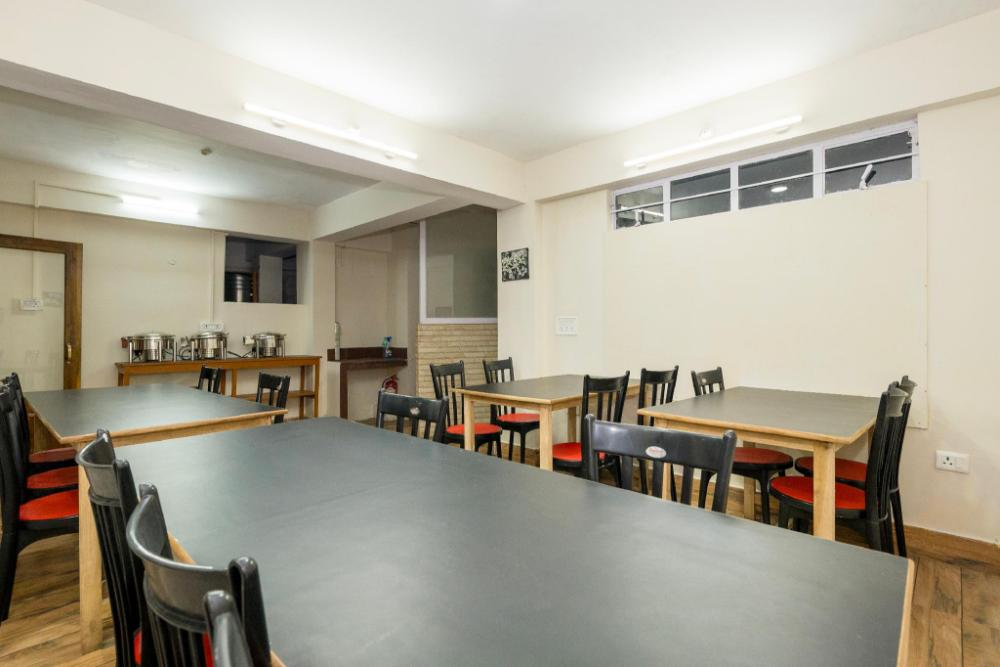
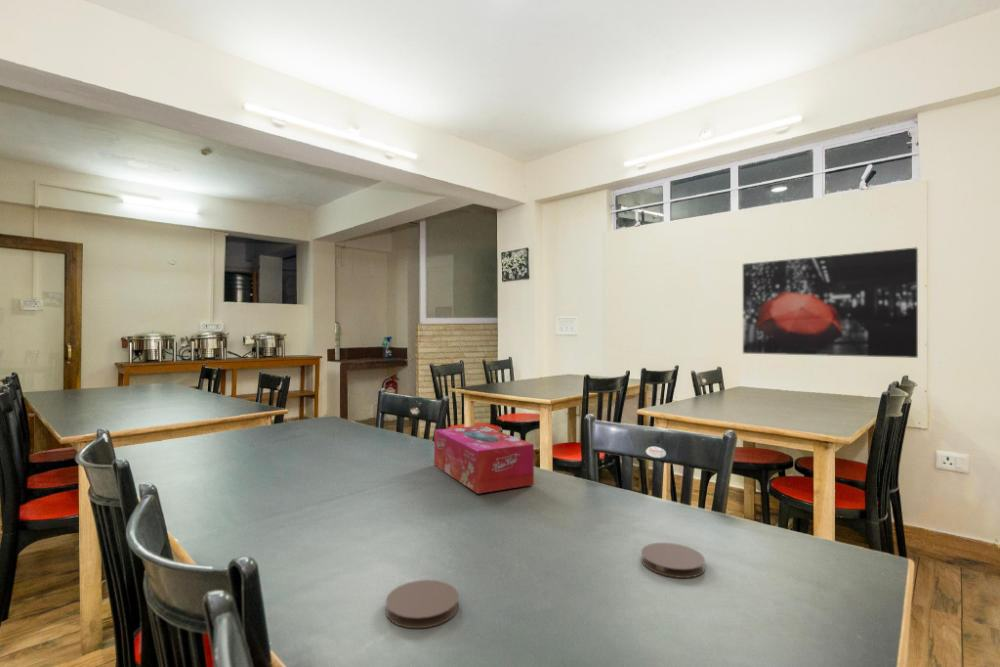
+ wall art [742,247,919,359]
+ coaster [640,542,706,579]
+ tissue box [433,424,535,495]
+ coaster [385,579,459,629]
